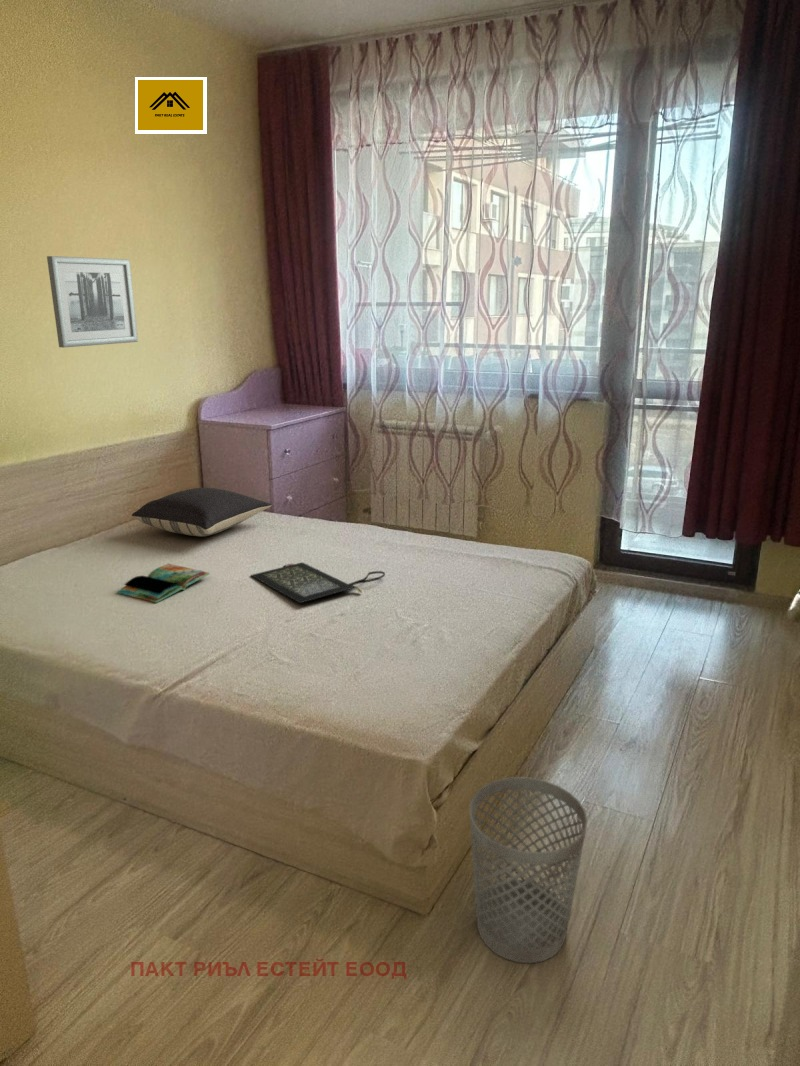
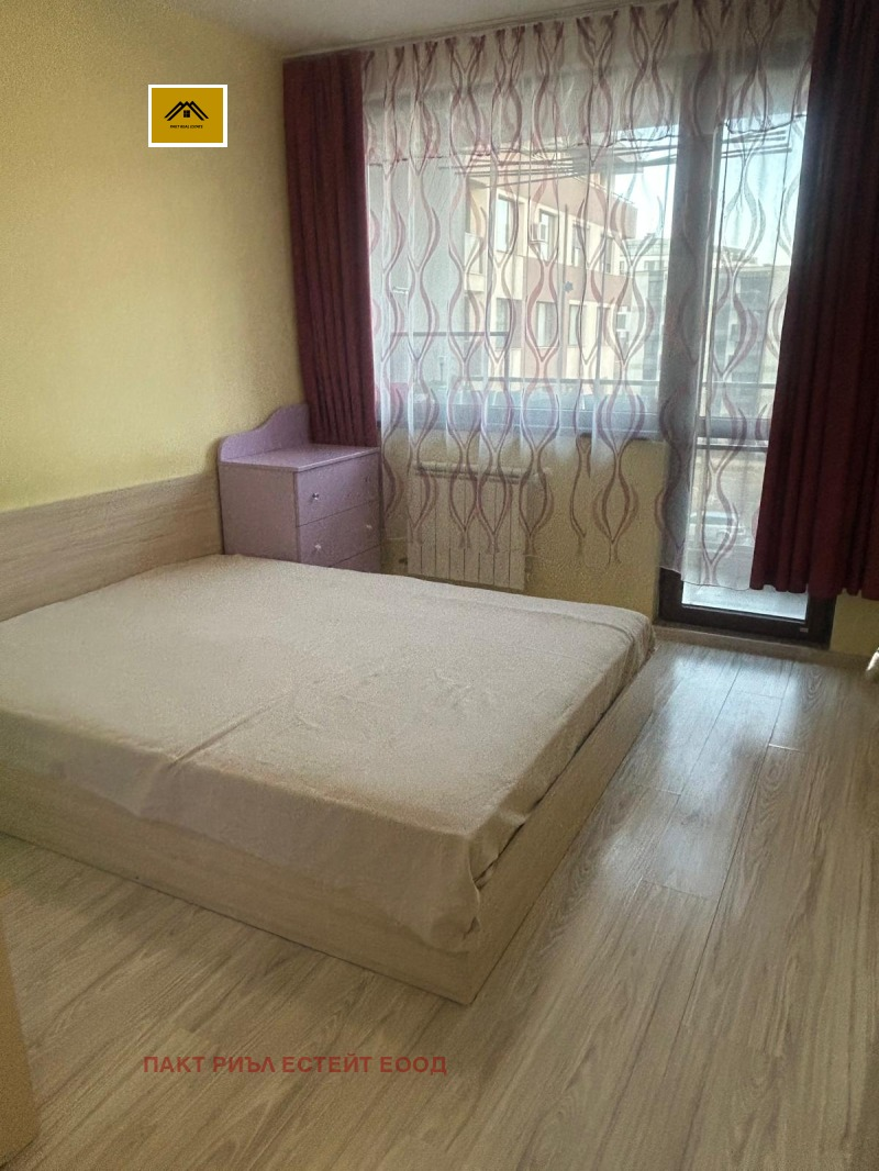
- book [116,563,211,604]
- pillow [131,487,273,537]
- wall art [46,255,139,348]
- wastebasket [469,776,588,964]
- clutch bag [249,561,386,604]
